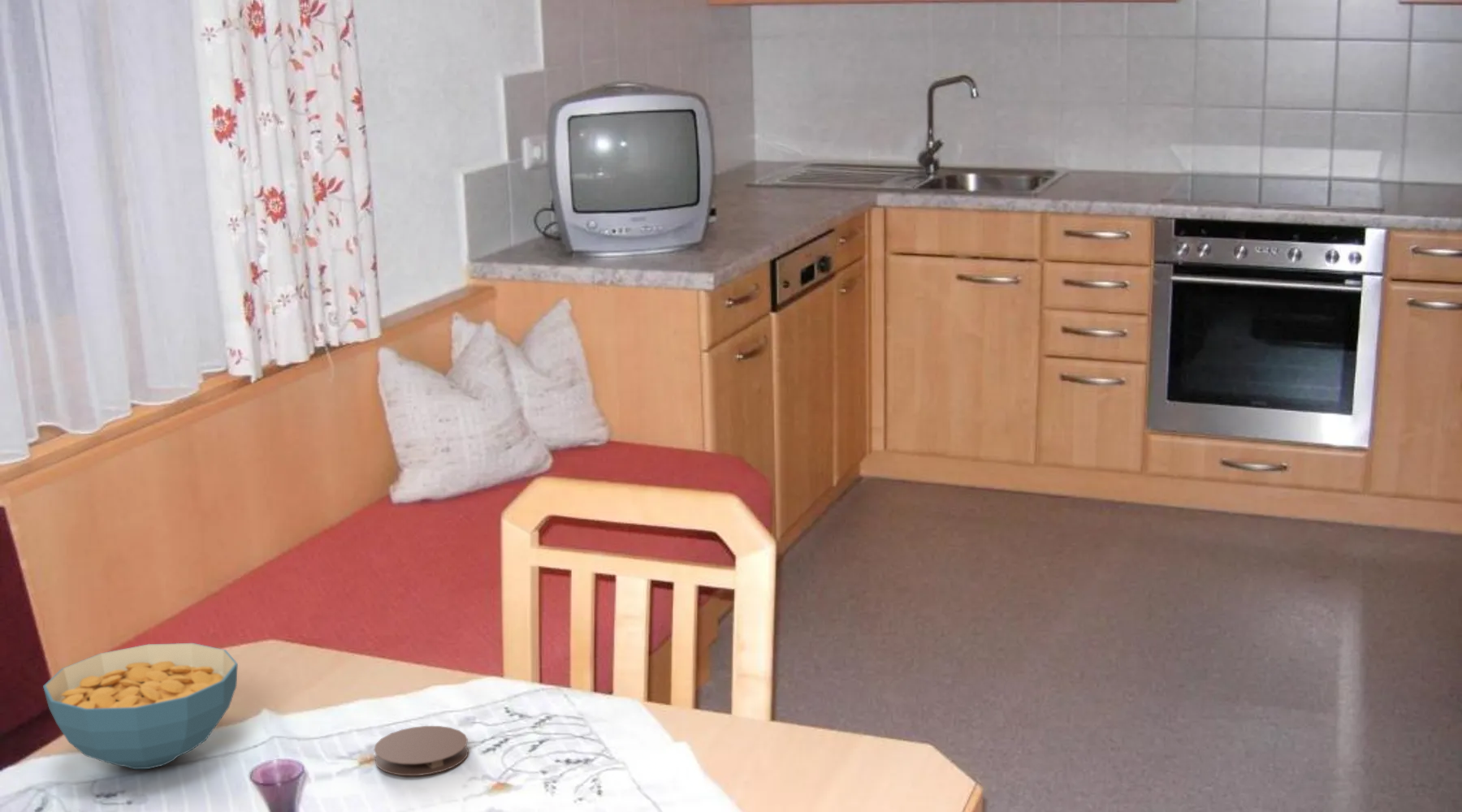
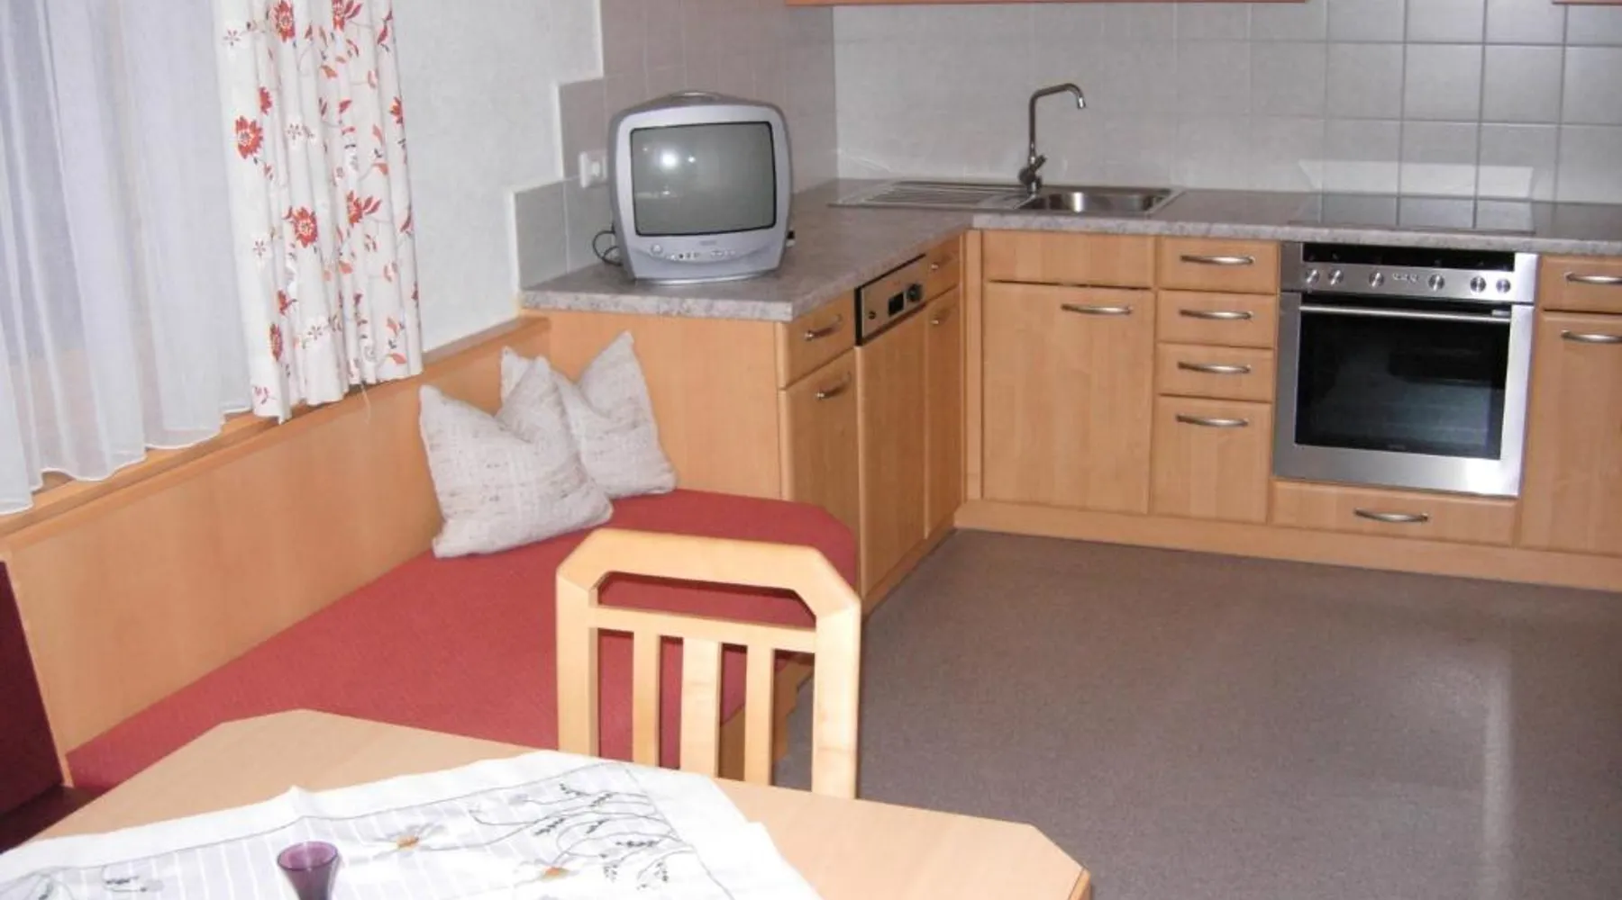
- coaster [373,725,469,776]
- cereal bowl [42,642,239,770]
